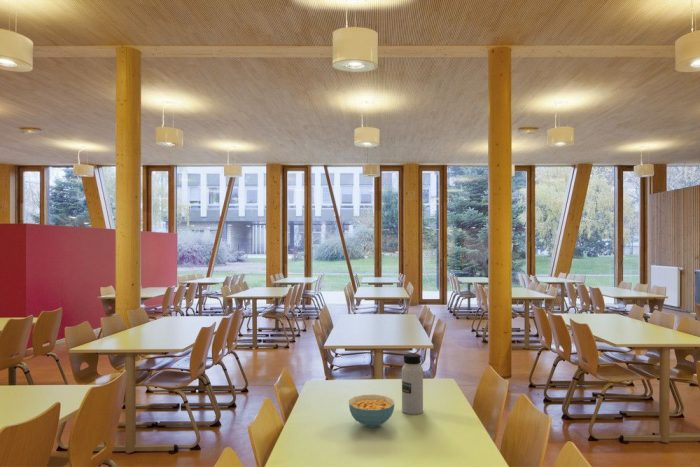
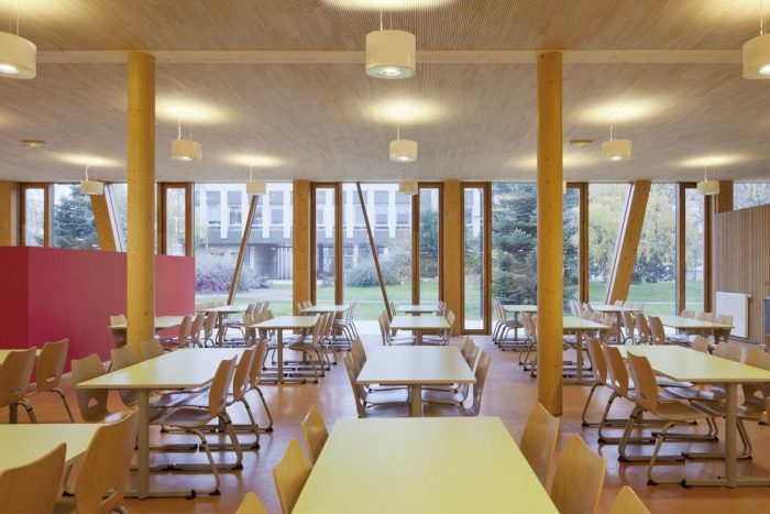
- water bottle [401,352,424,415]
- cereal bowl [348,394,395,428]
